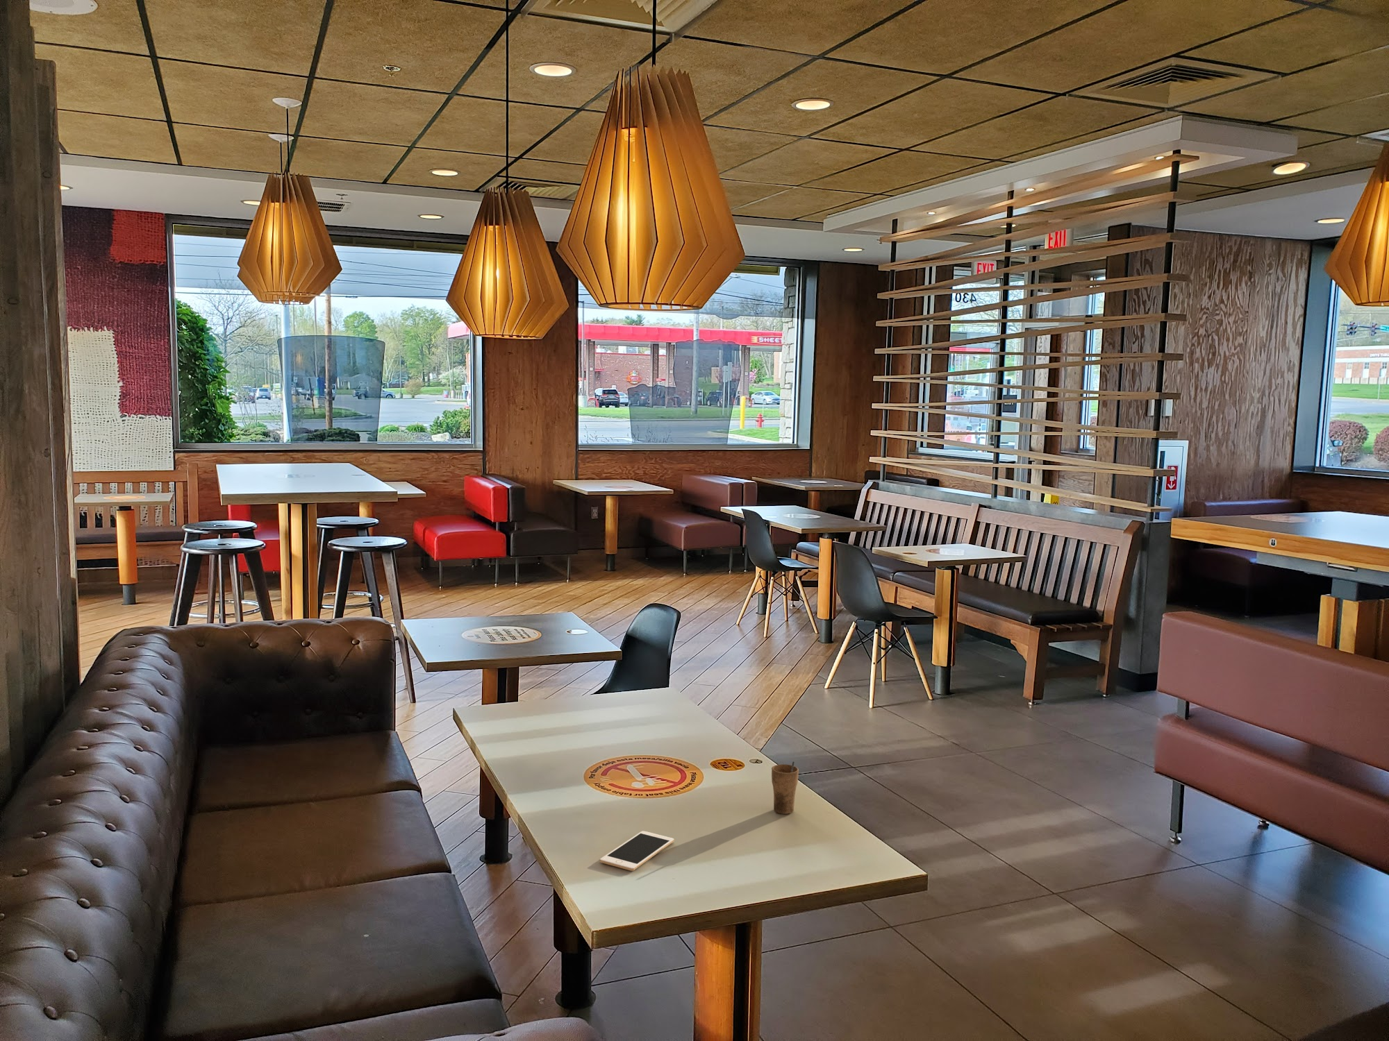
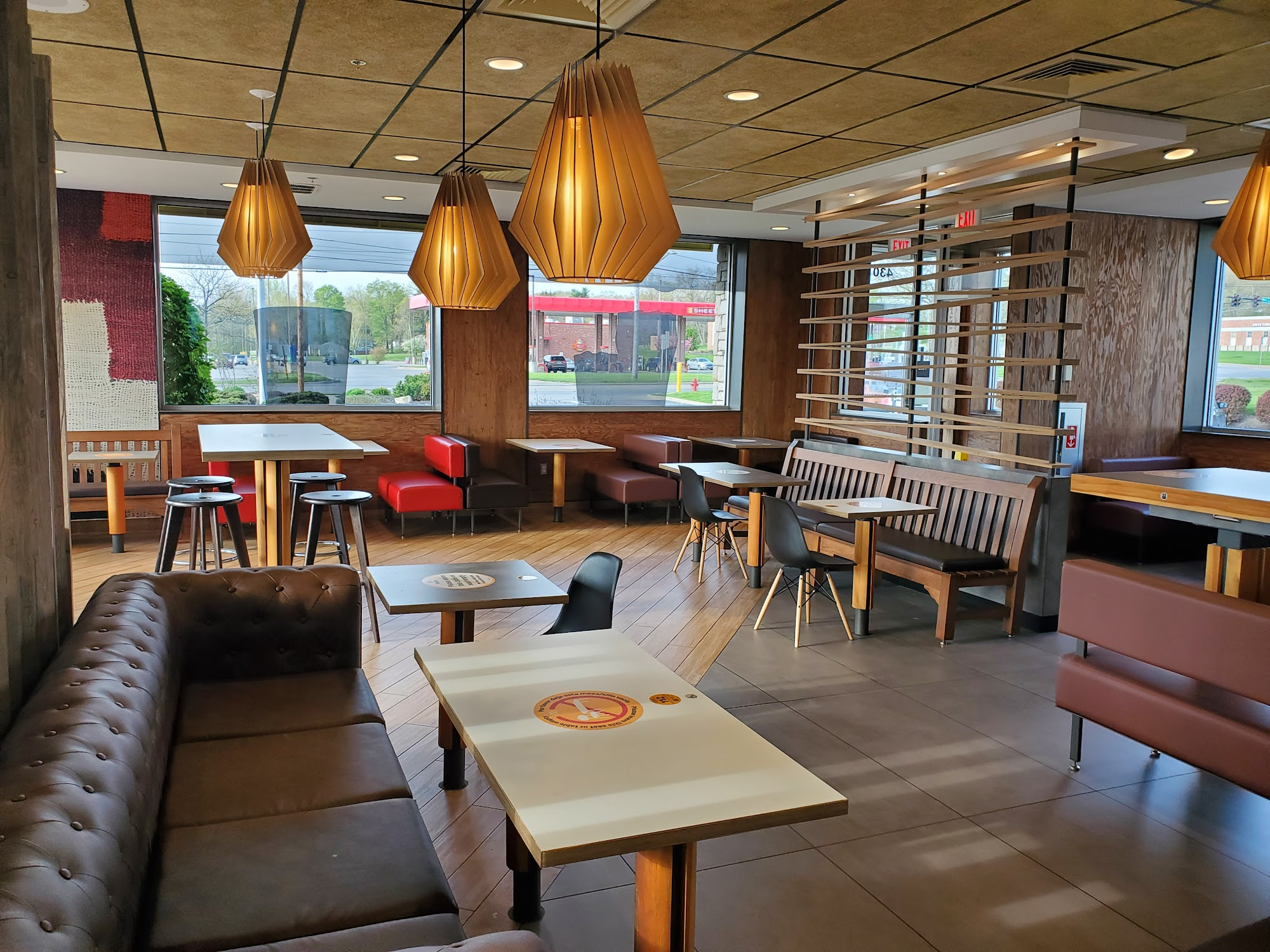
- cell phone [599,831,675,872]
- cup [771,761,799,815]
